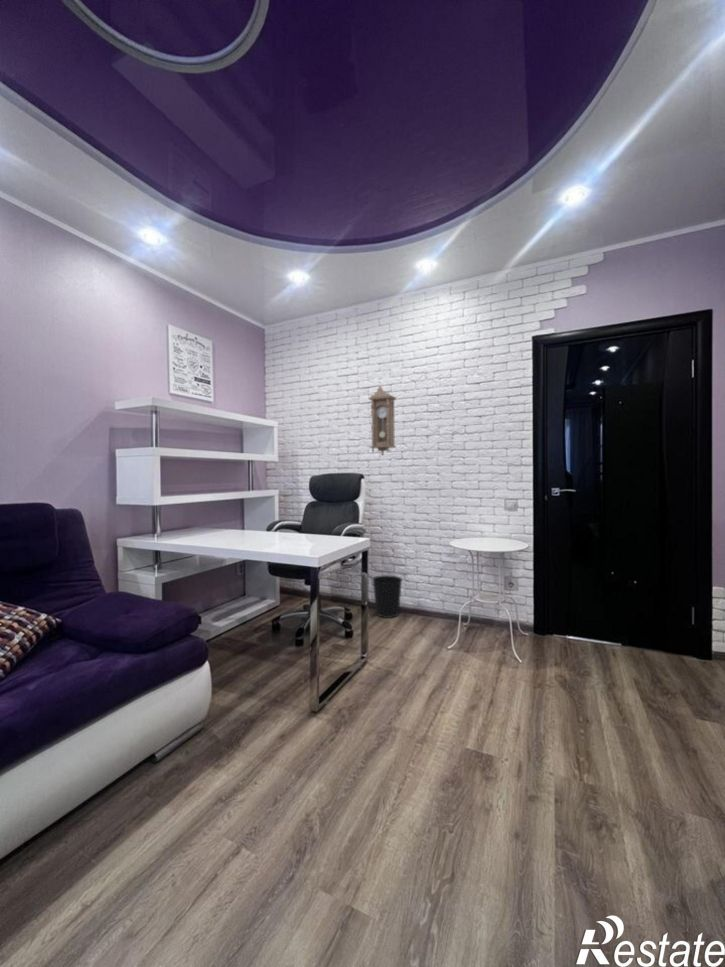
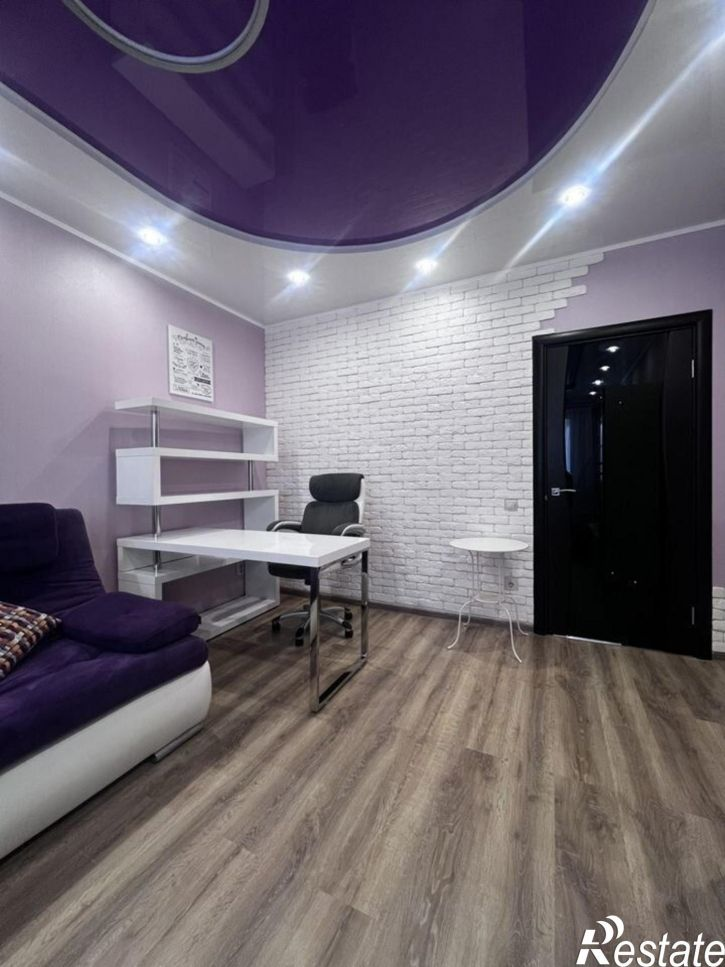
- pendulum clock [367,385,397,457]
- wastebasket [371,574,403,619]
